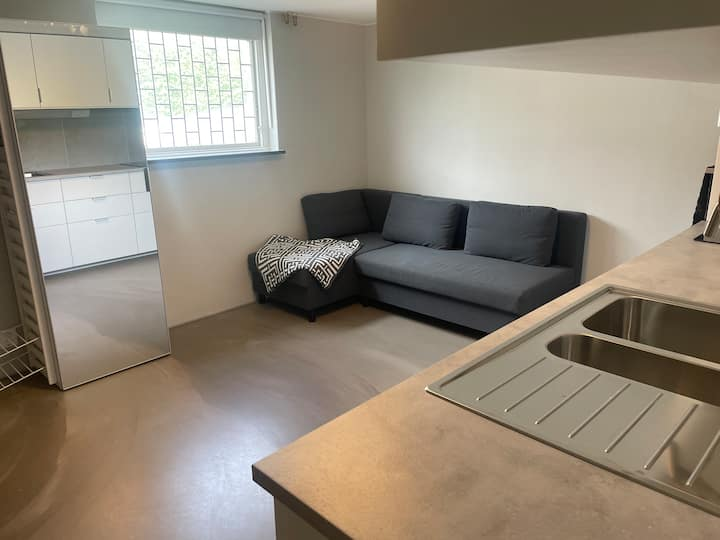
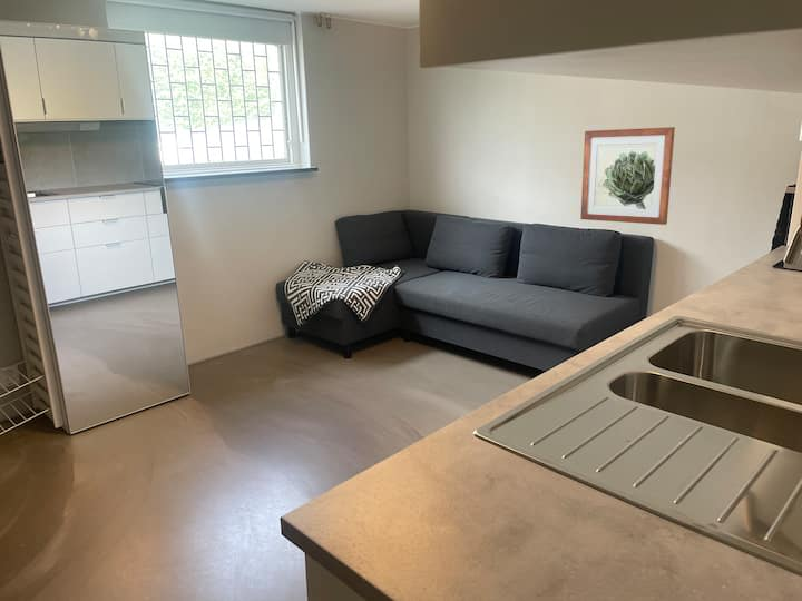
+ wall art [579,126,676,226]
